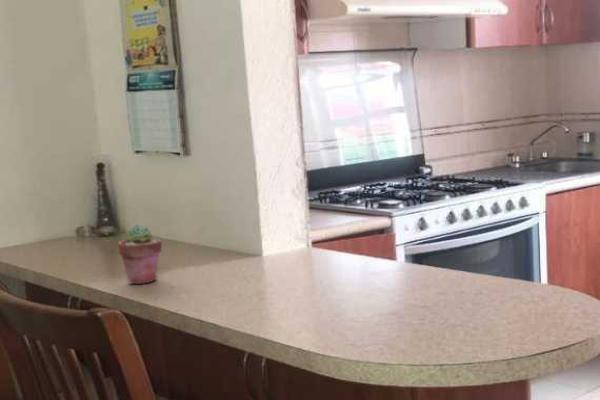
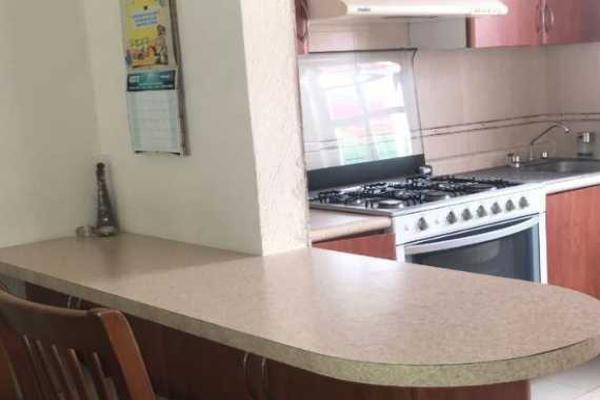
- potted succulent [117,223,163,285]
